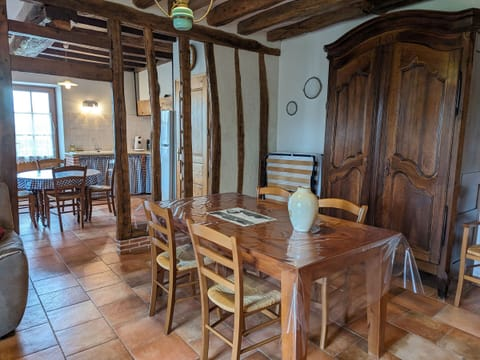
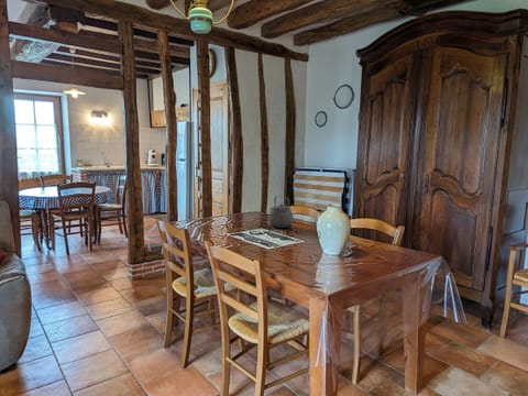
+ tea kettle [268,196,294,229]
